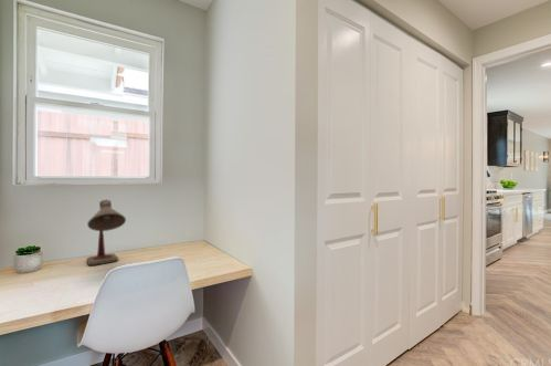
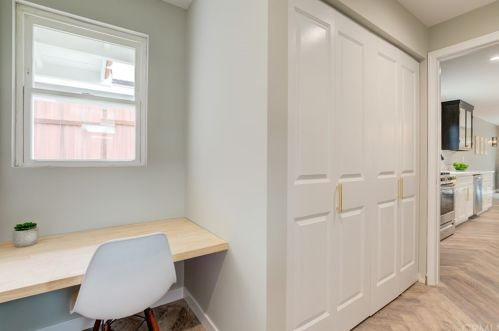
- desk lamp [85,199,127,266]
